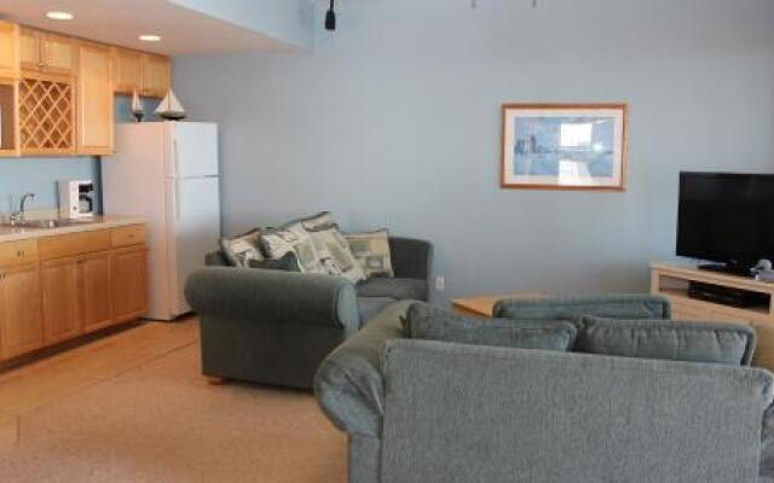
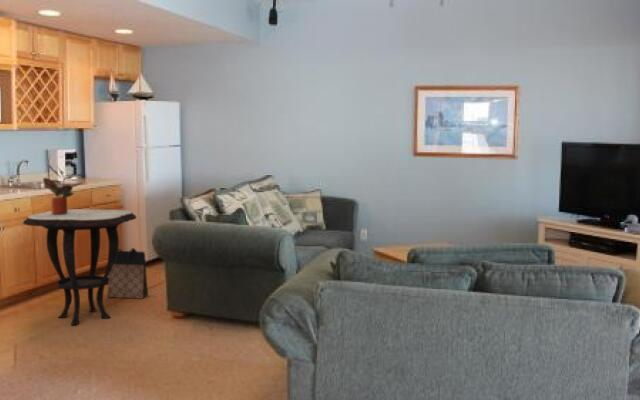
+ potted plant [42,164,84,215]
+ bag [106,247,149,300]
+ side table [22,208,137,326]
